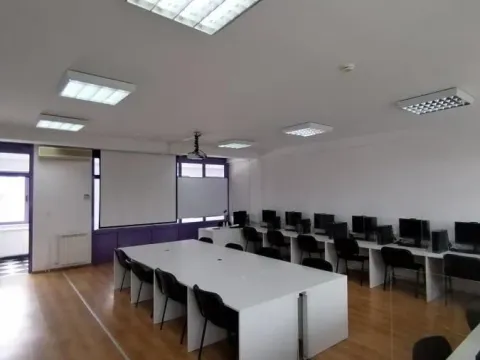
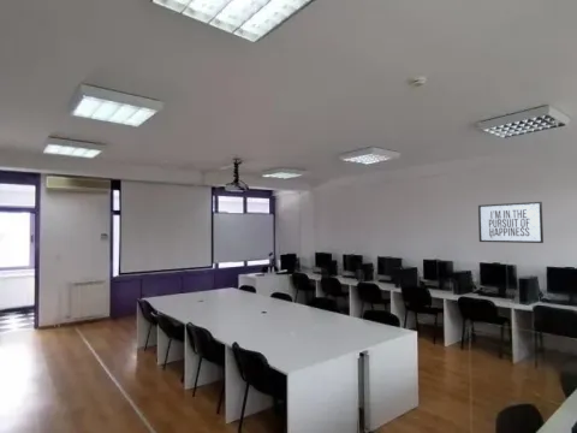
+ mirror [477,201,545,244]
